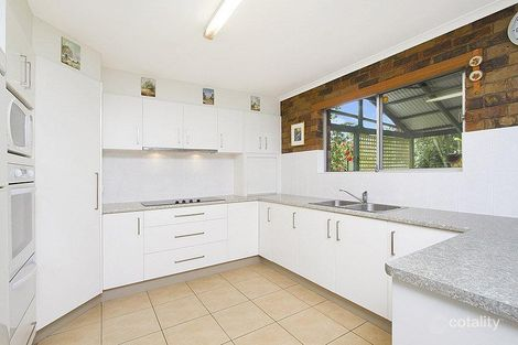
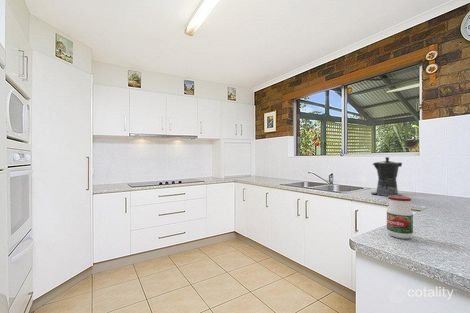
+ jar [386,195,414,240]
+ coffee maker [370,156,404,197]
